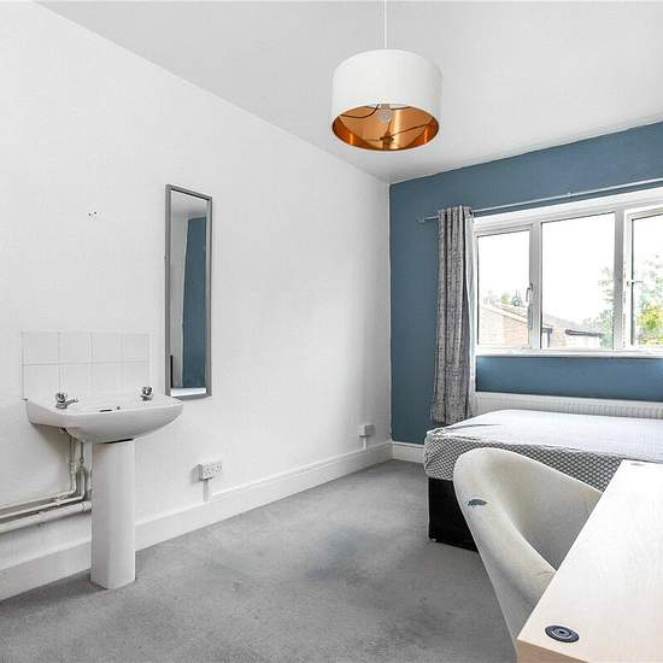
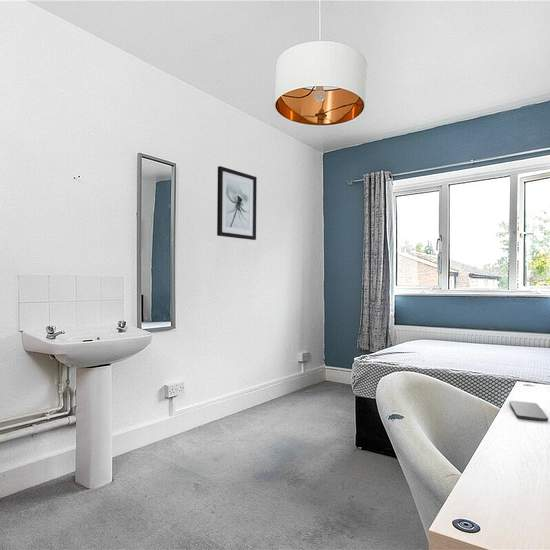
+ smartphone [508,400,549,422]
+ wall art [216,165,258,241]
